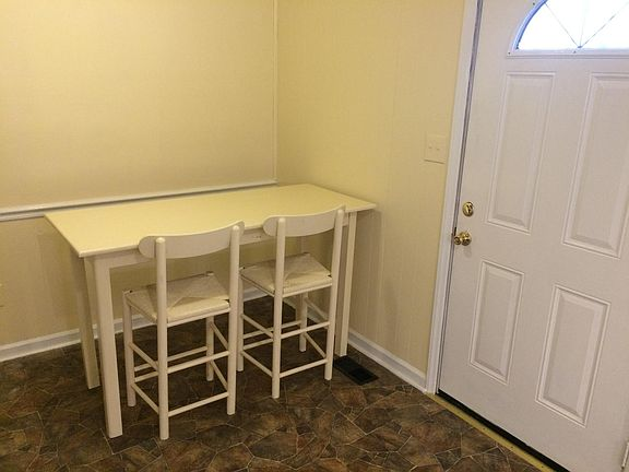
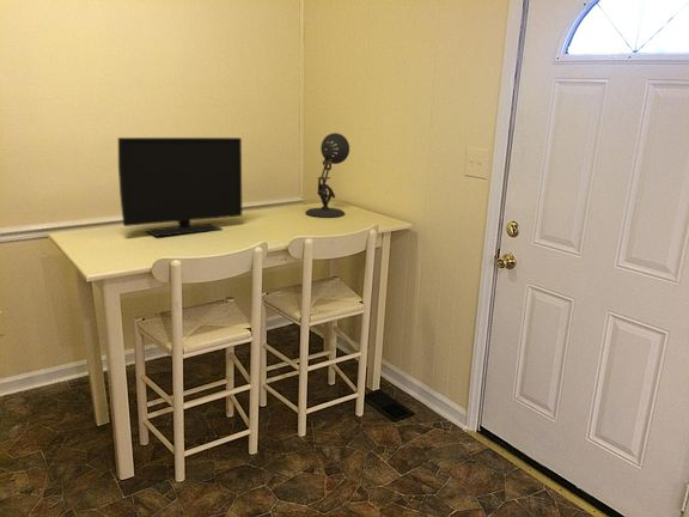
+ monitor [117,136,243,238]
+ desk lamp [304,132,350,218]
